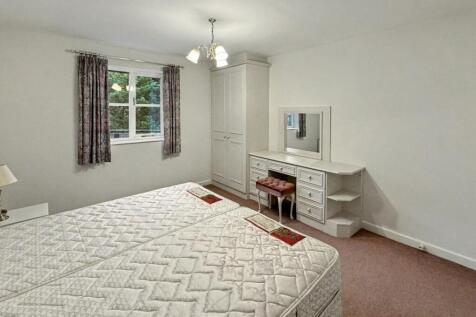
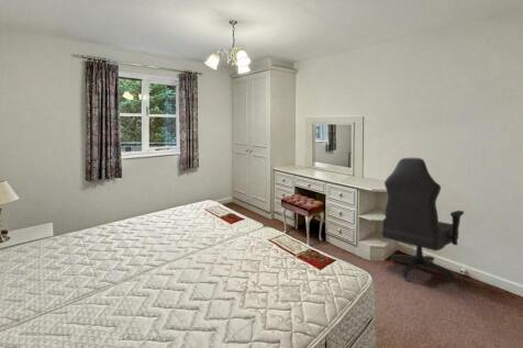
+ office chair [381,157,465,283]
